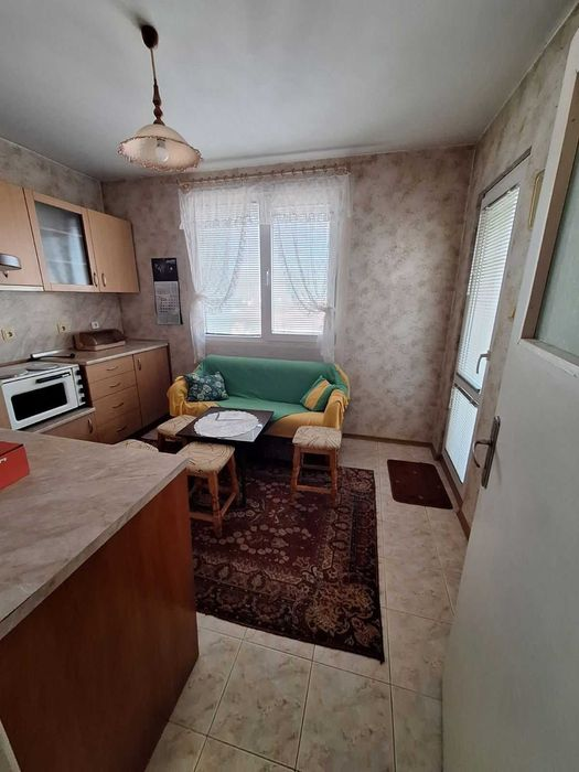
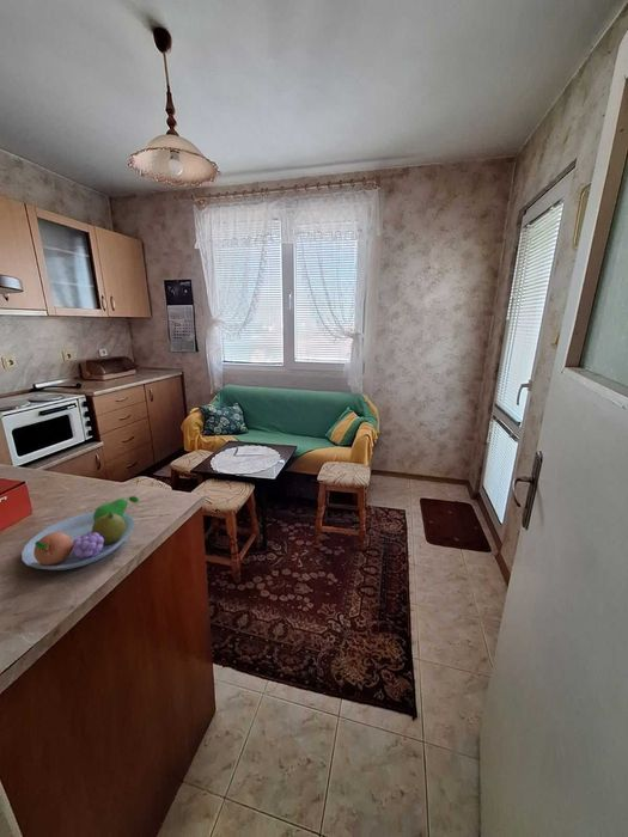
+ fruit bowl [20,495,140,572]
